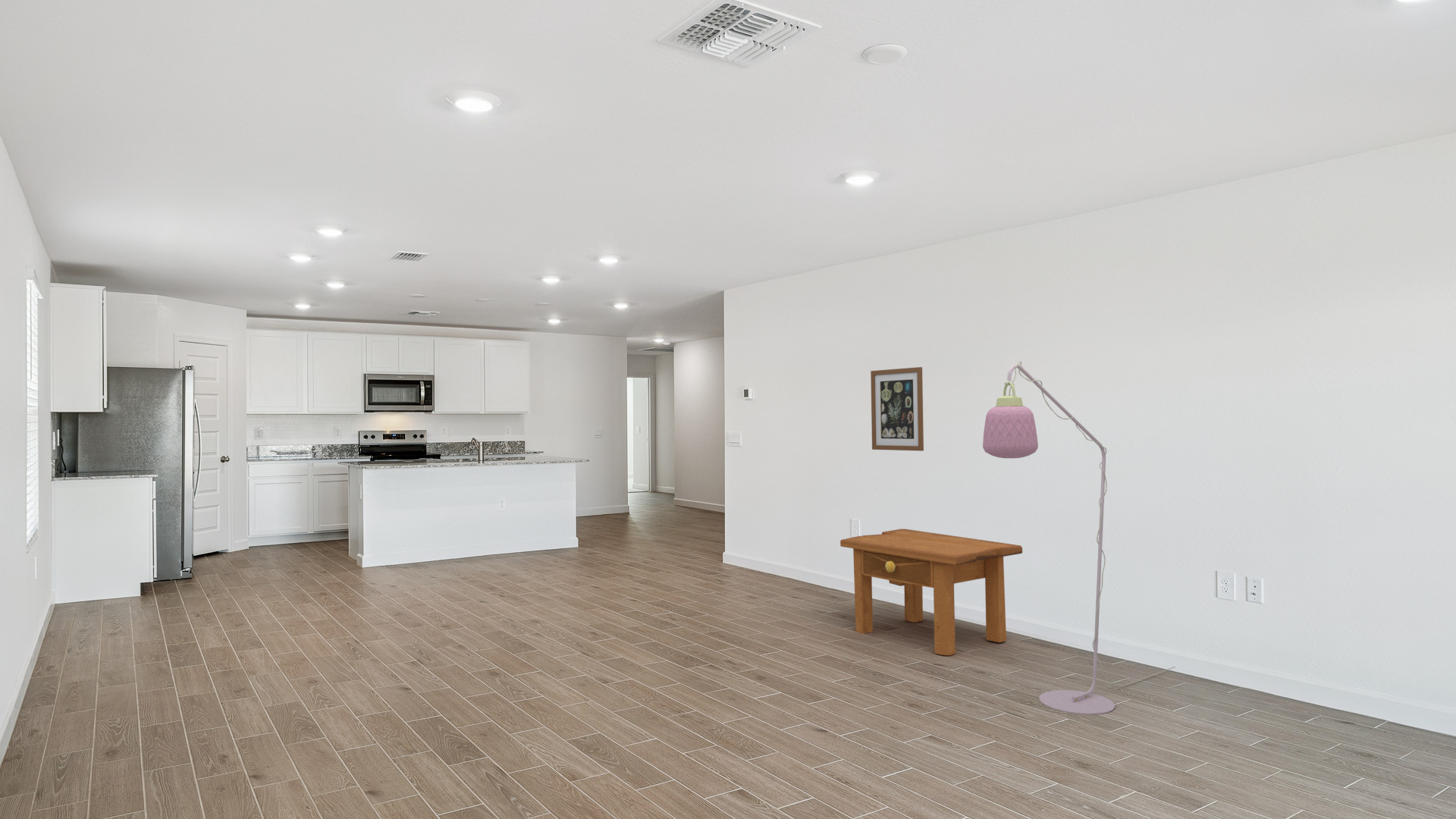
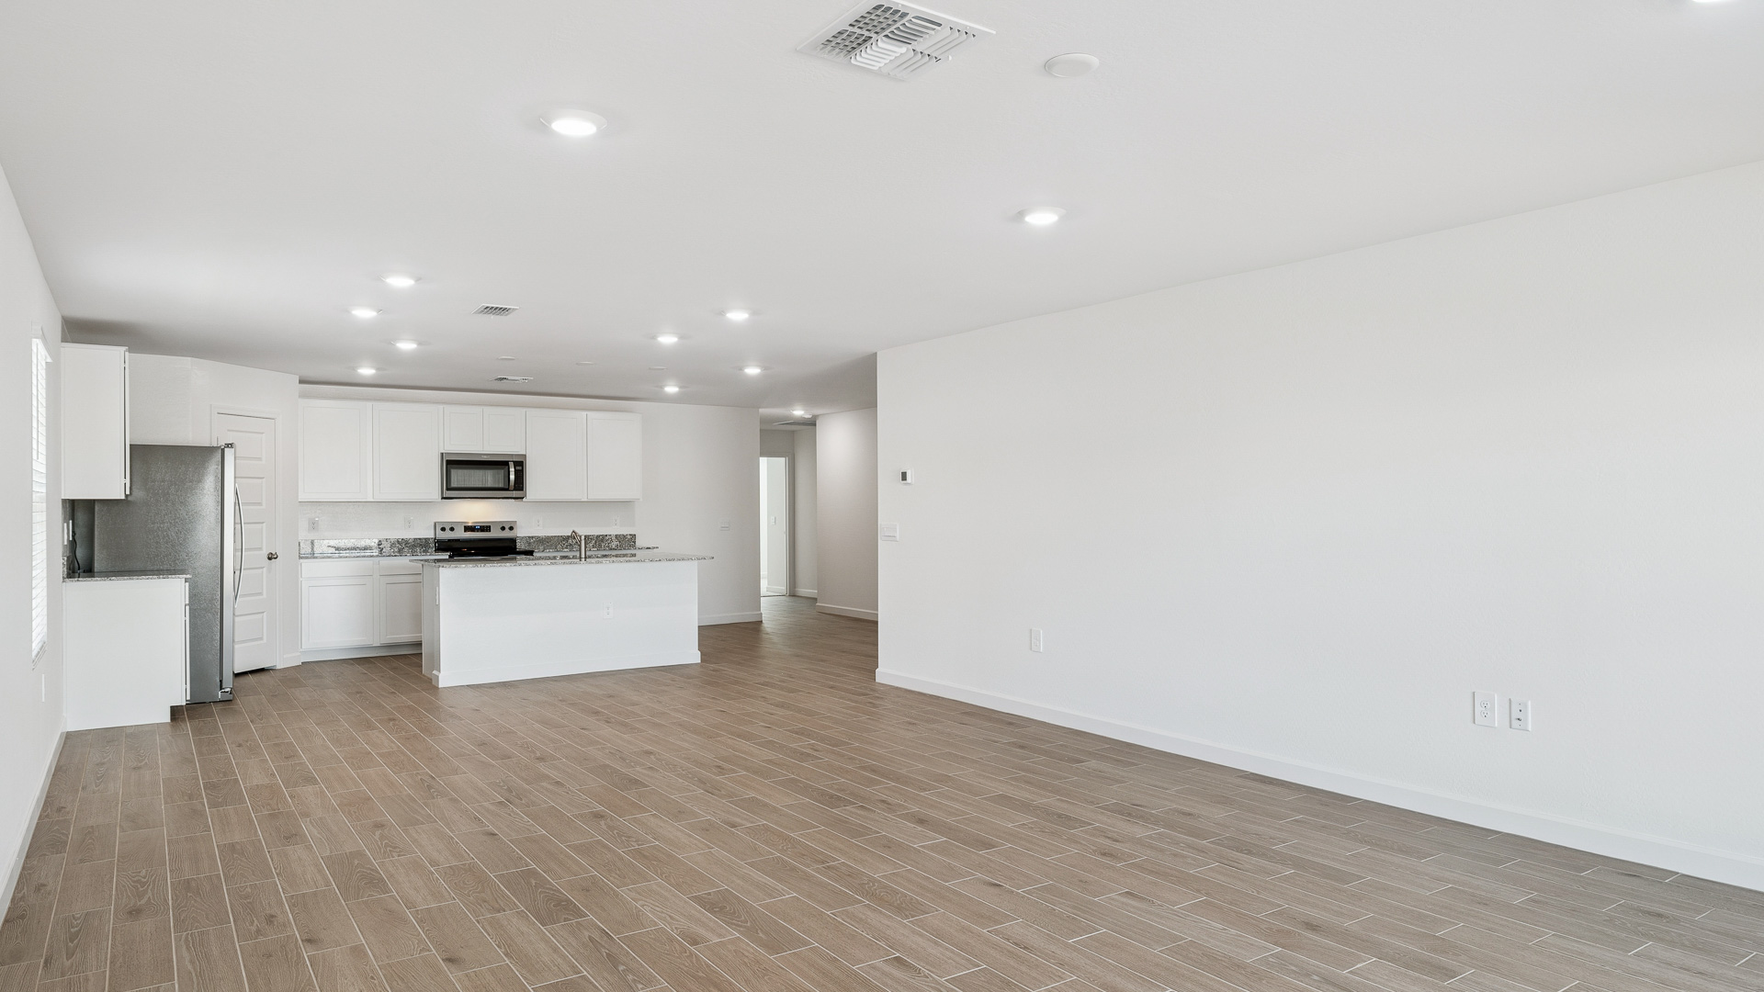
- wall art [870,366,924,452]
- side table [839,528,1023,656]
- floor lamp [982,360,1175,715]
